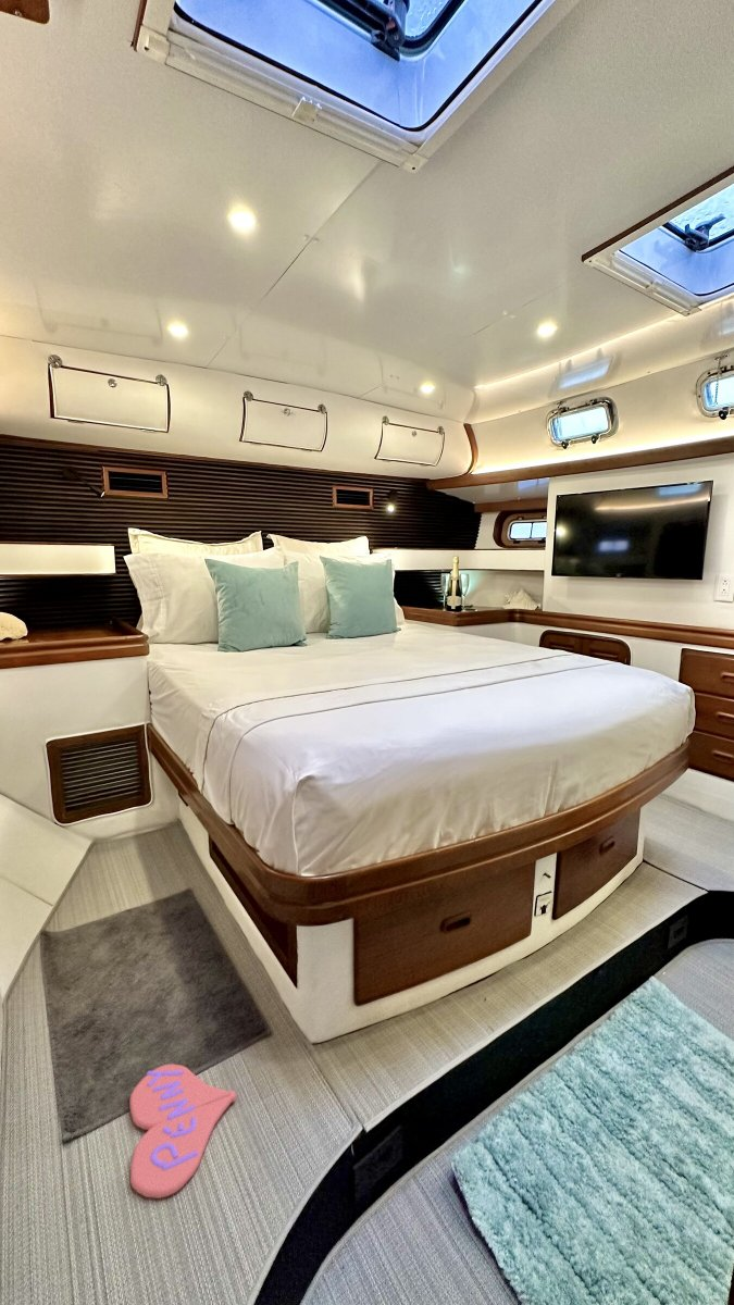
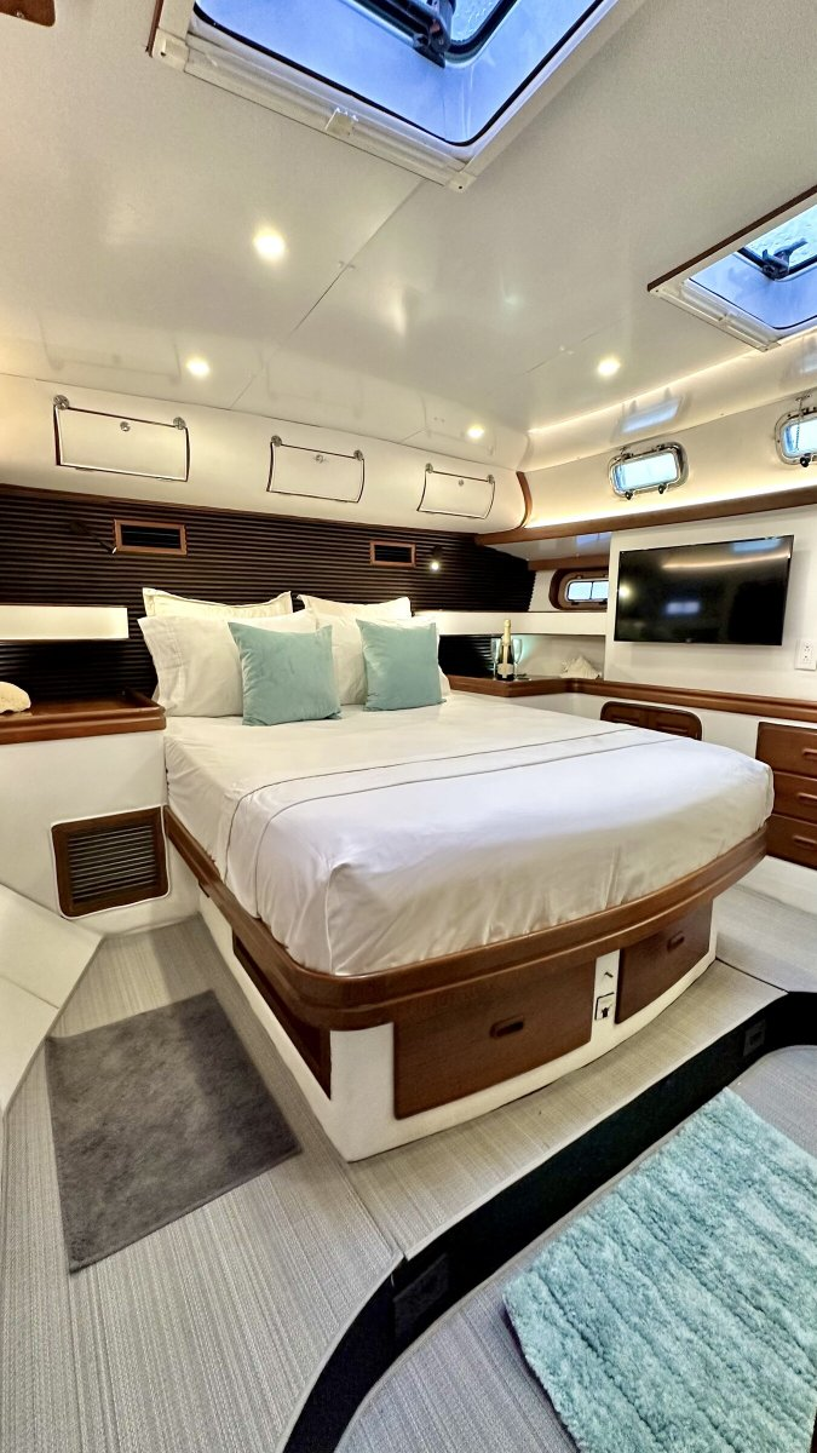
- slippers [128,1064,237,1200]
